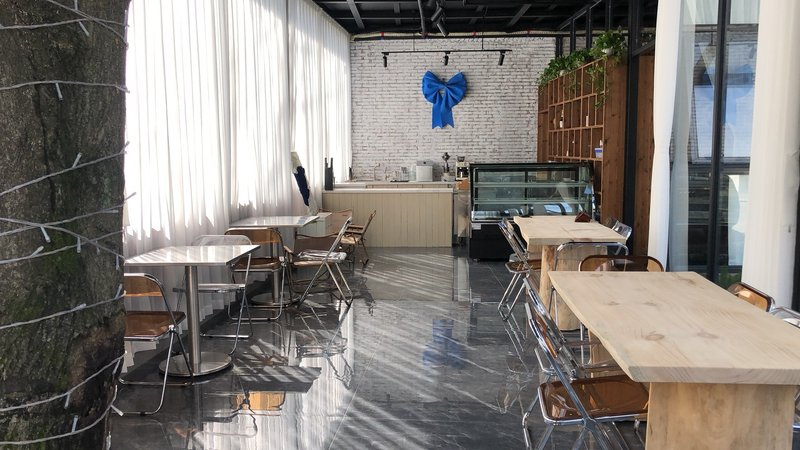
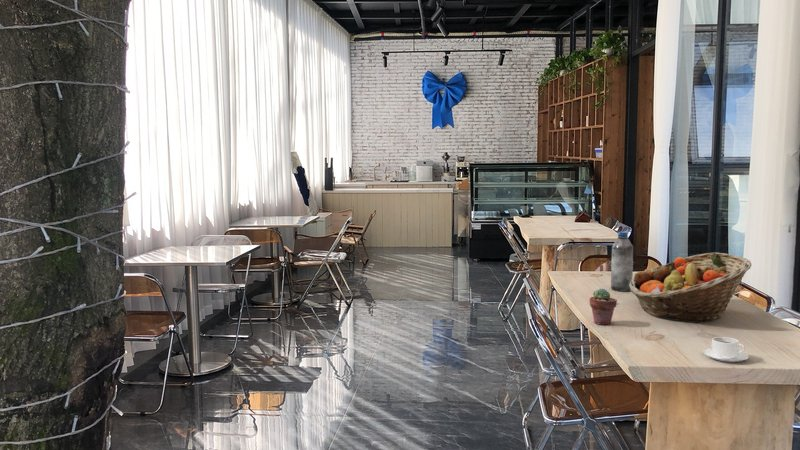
+ potted succulent [589,287,618,326]
+ coffee cup [702,336,750,363]
+ fruit basket [629,251,752,324]
+ water bottle [610,231,634,292]
